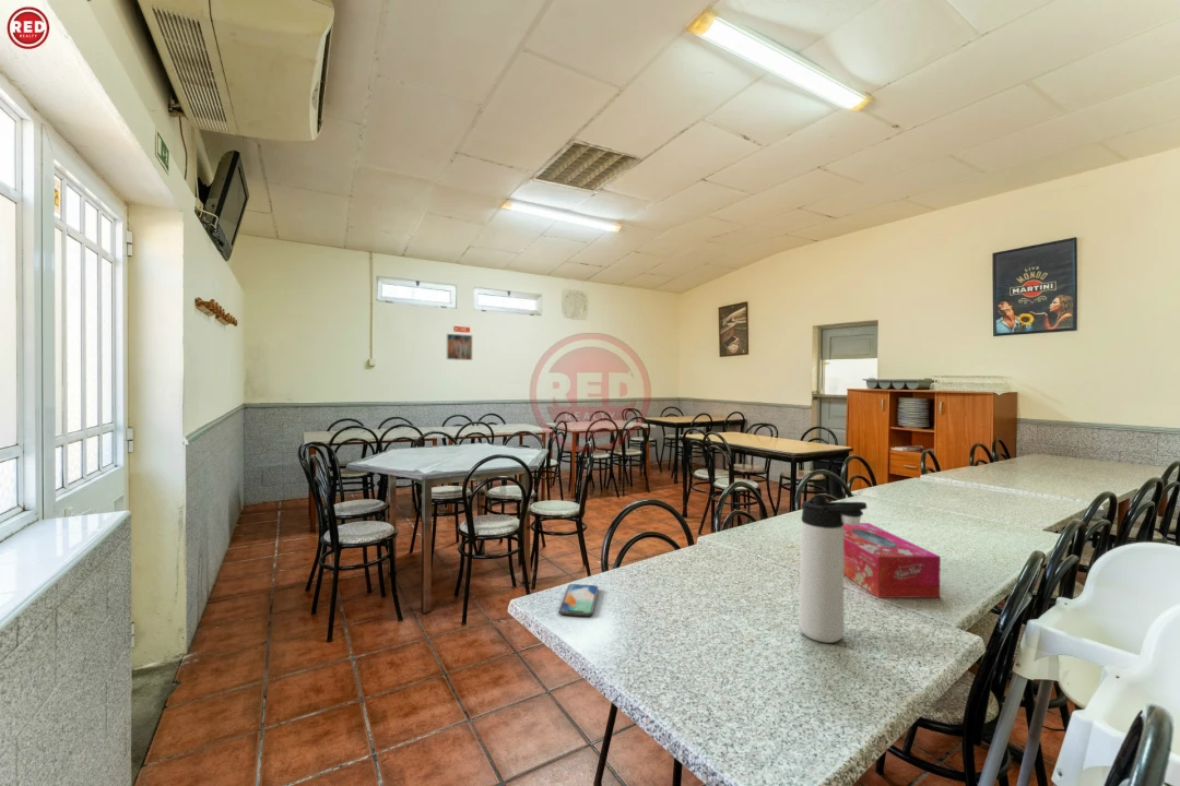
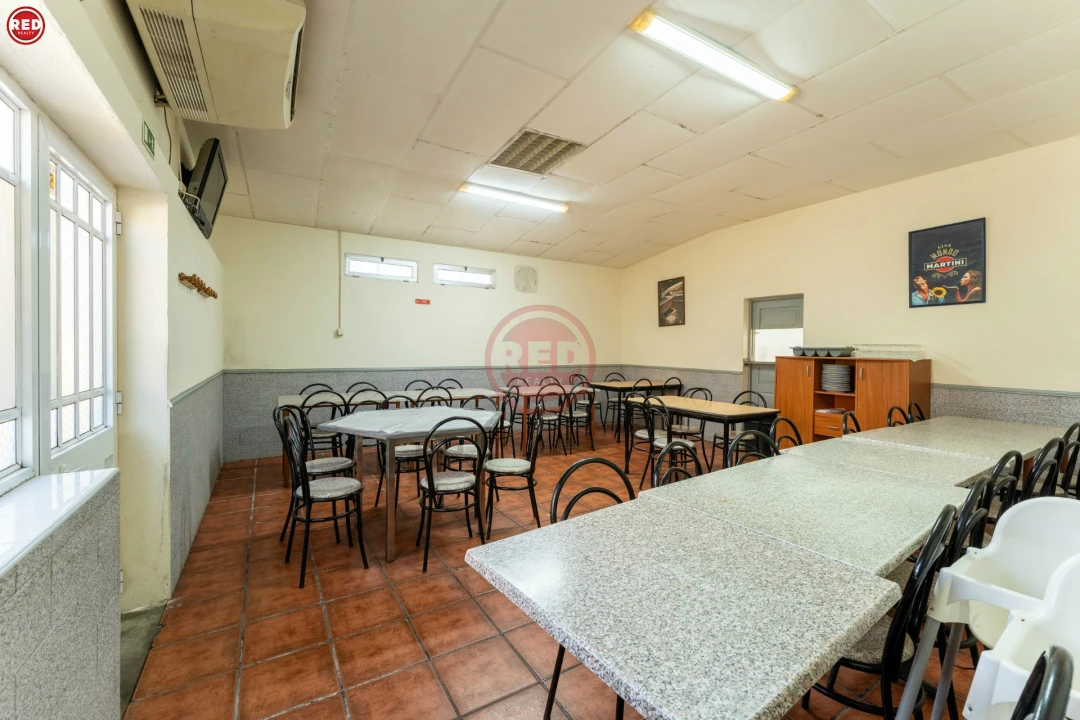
- smartphone [558,583,600,617]
- thermos bottle [798,495,868,644]
- tissue box [843,522,942,599]
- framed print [446,333,473,361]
